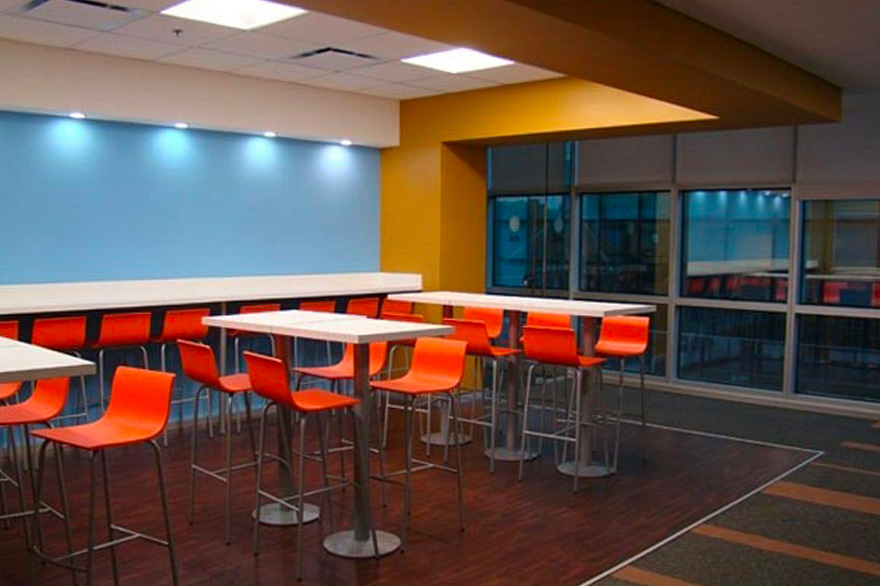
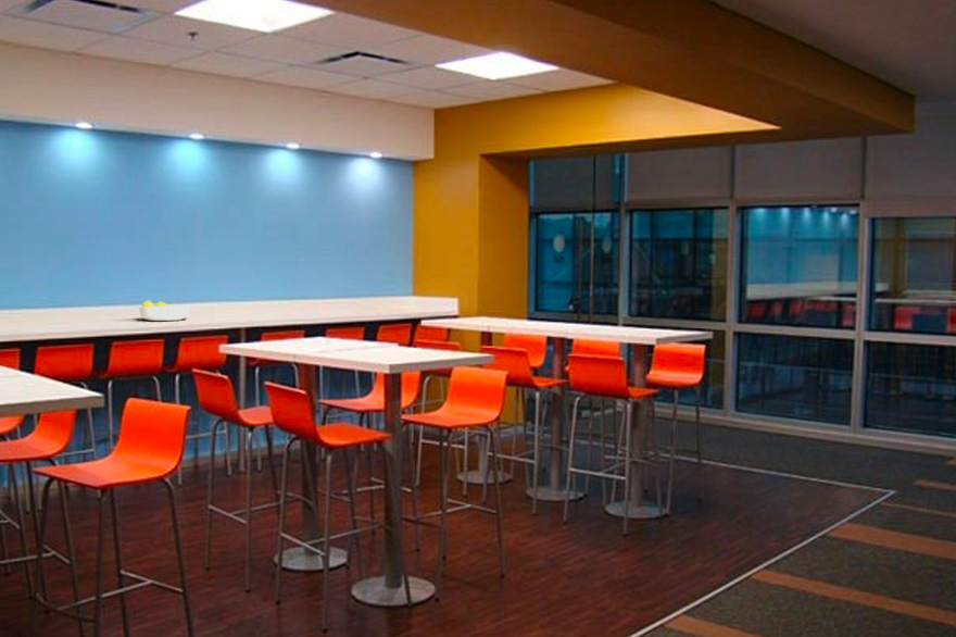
+ fruit bowl [138,299,190,322]
